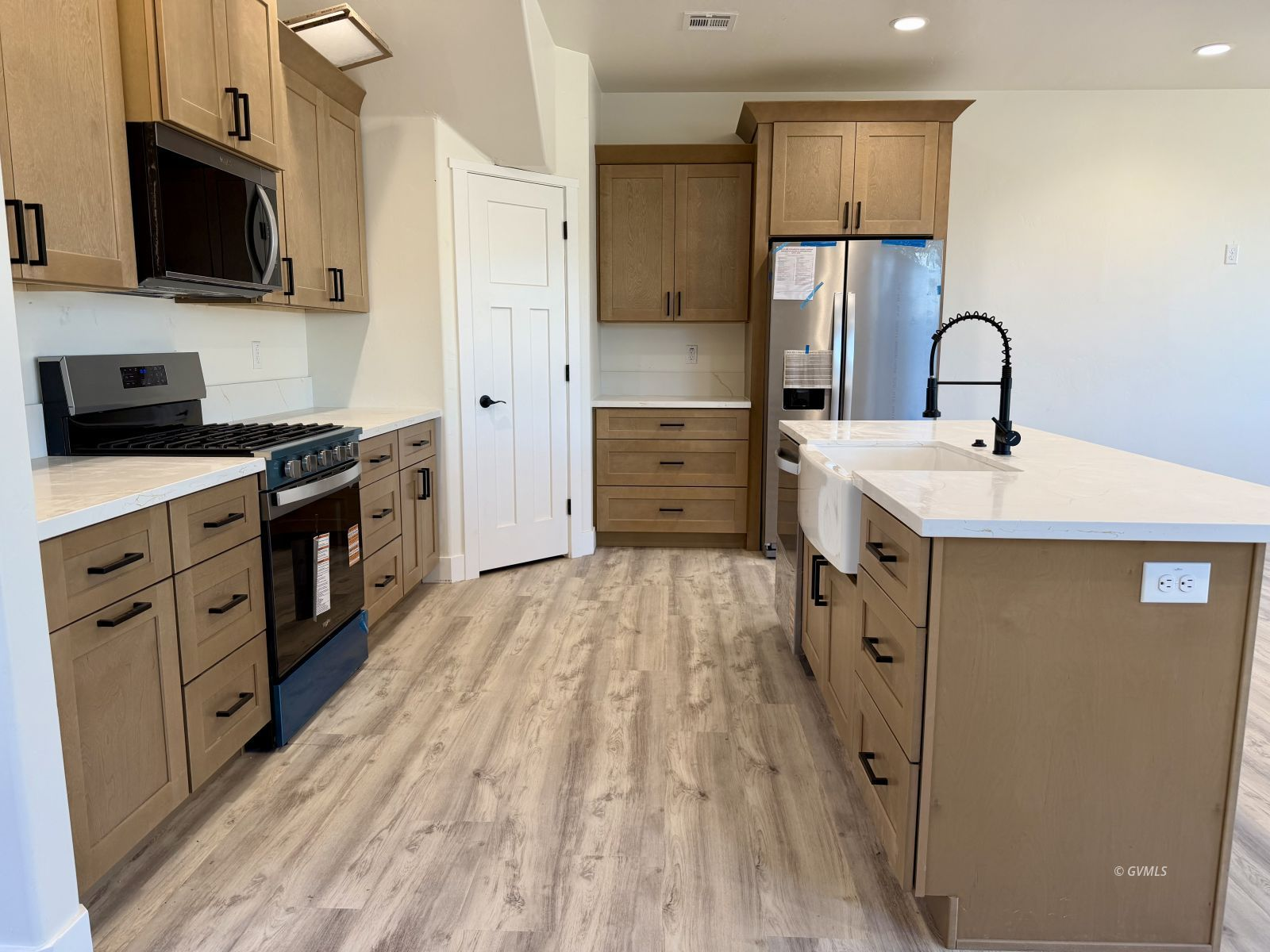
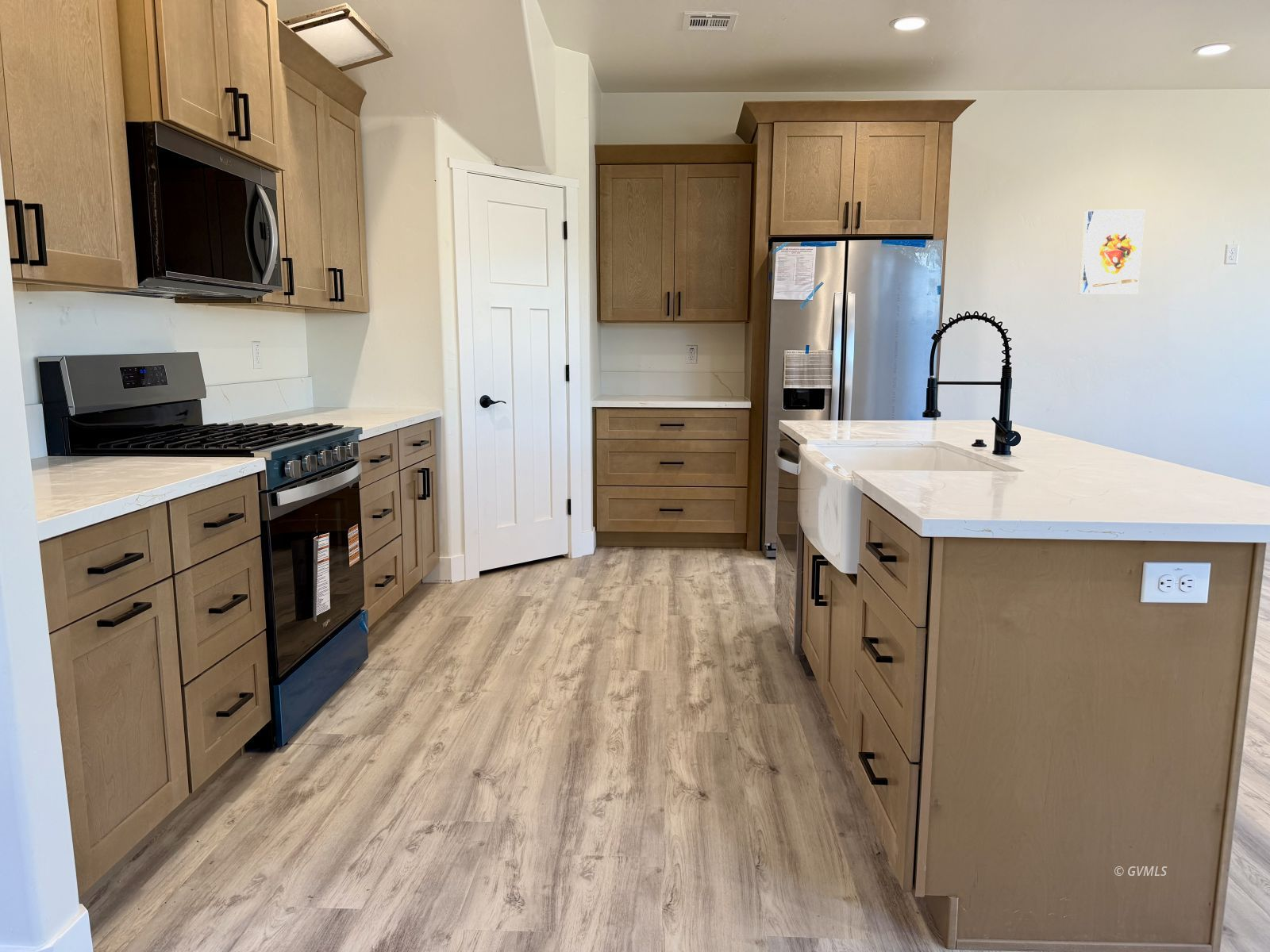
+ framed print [1078,209,1145,295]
